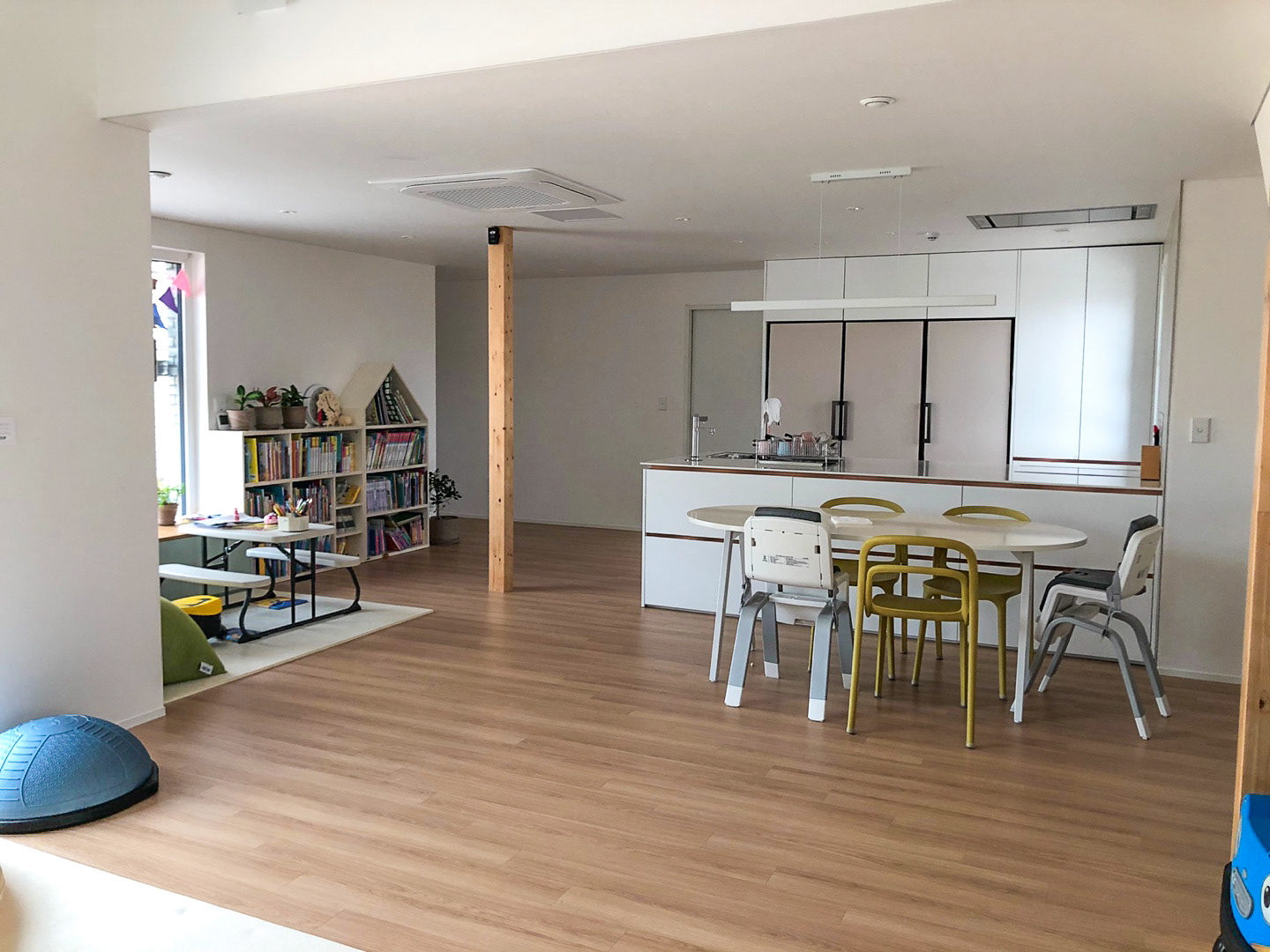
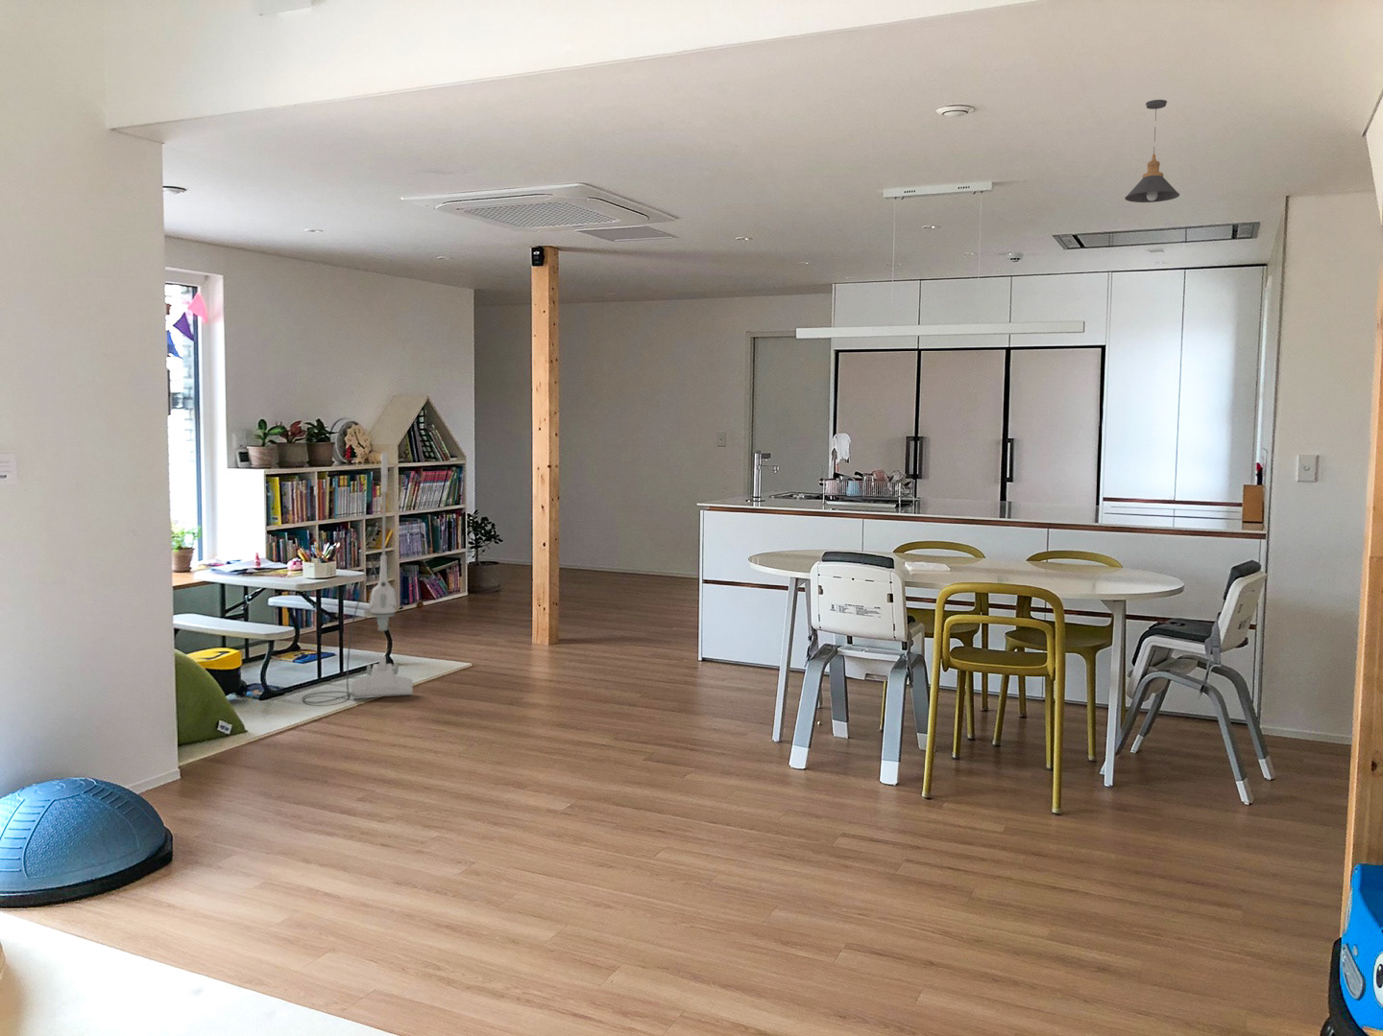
+ vacuum cleaner [301,451,414,704]
+ pendant light [1124,99,1180,203]
